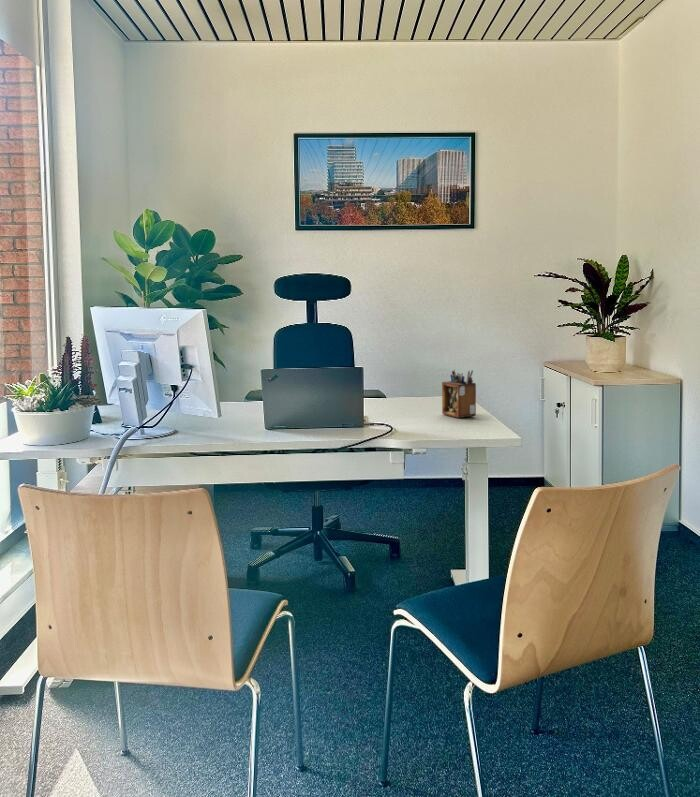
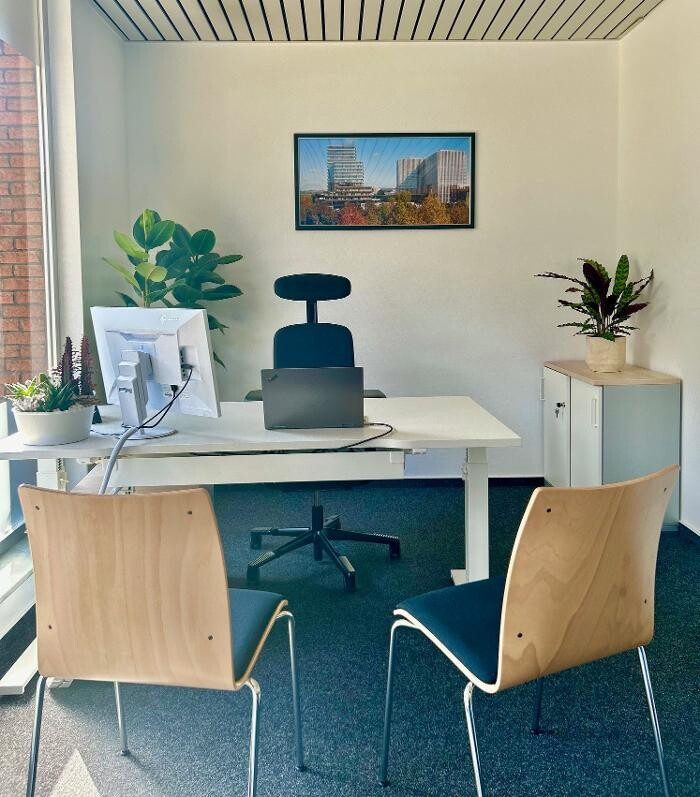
- desk organizer [441,369,477,419]
